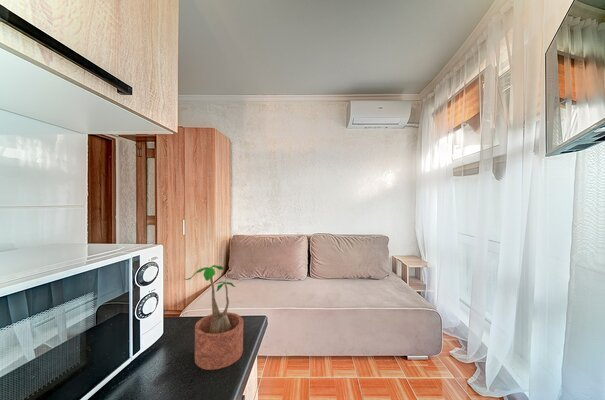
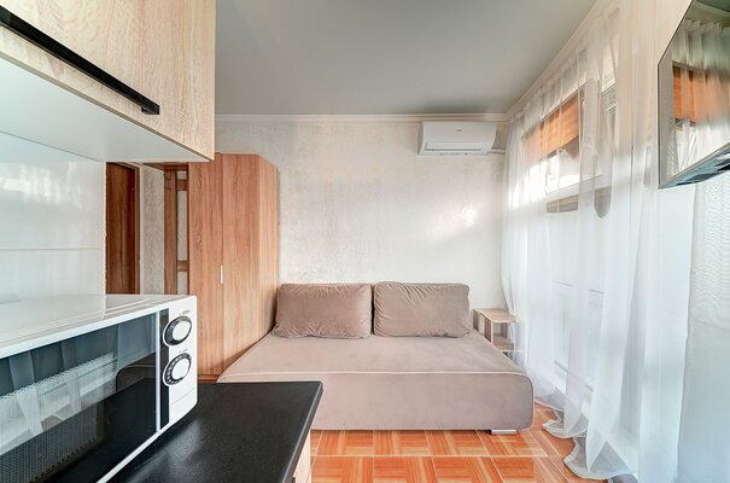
- potted plant [184,264,244,371]
